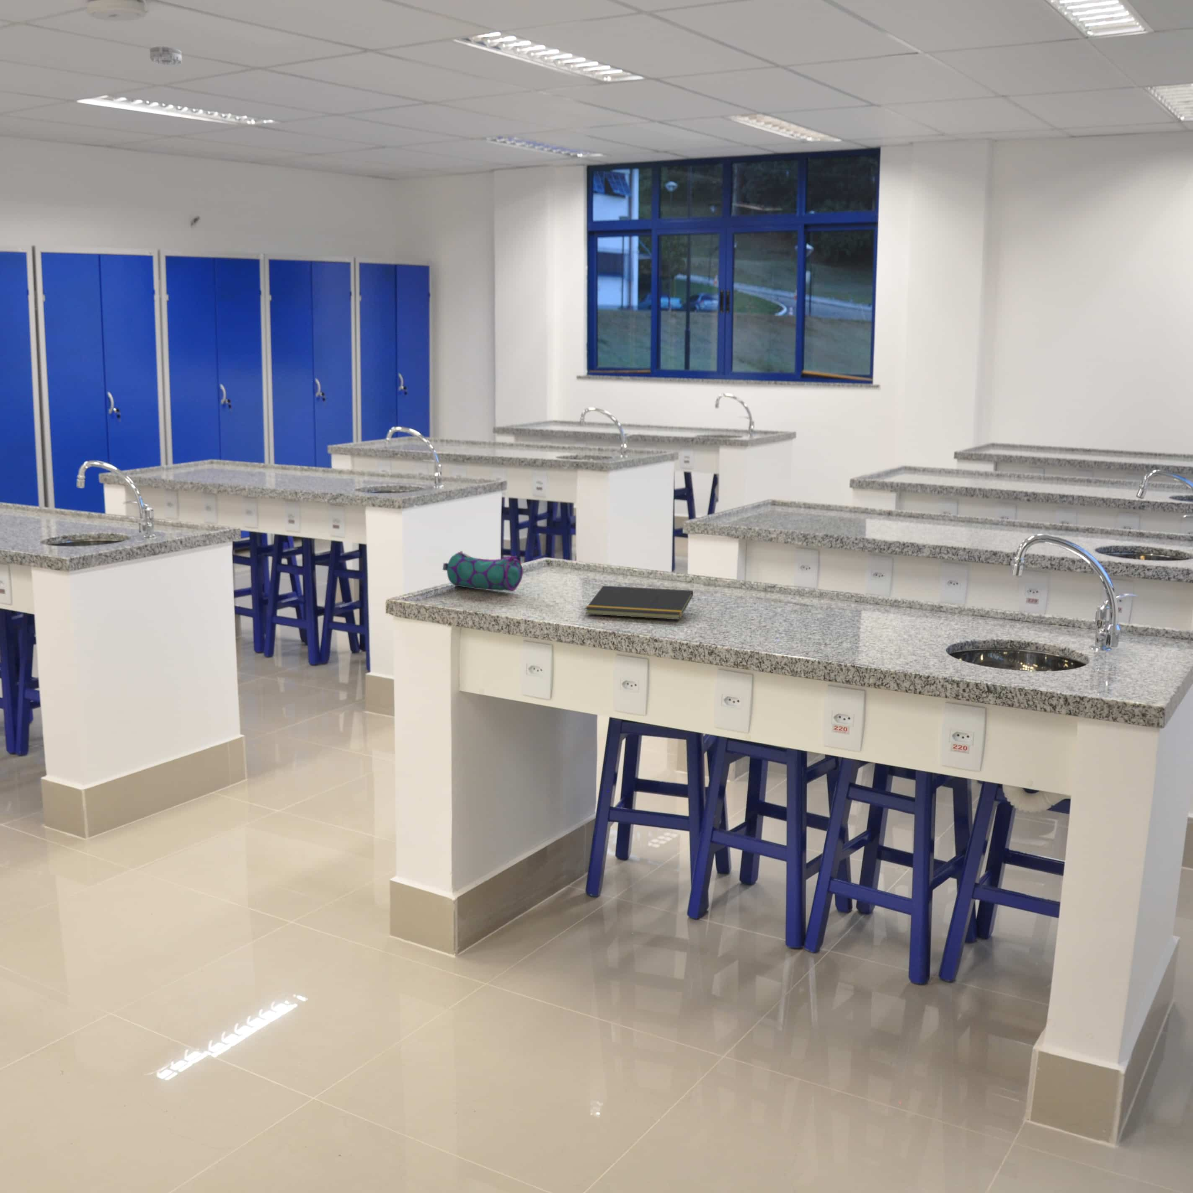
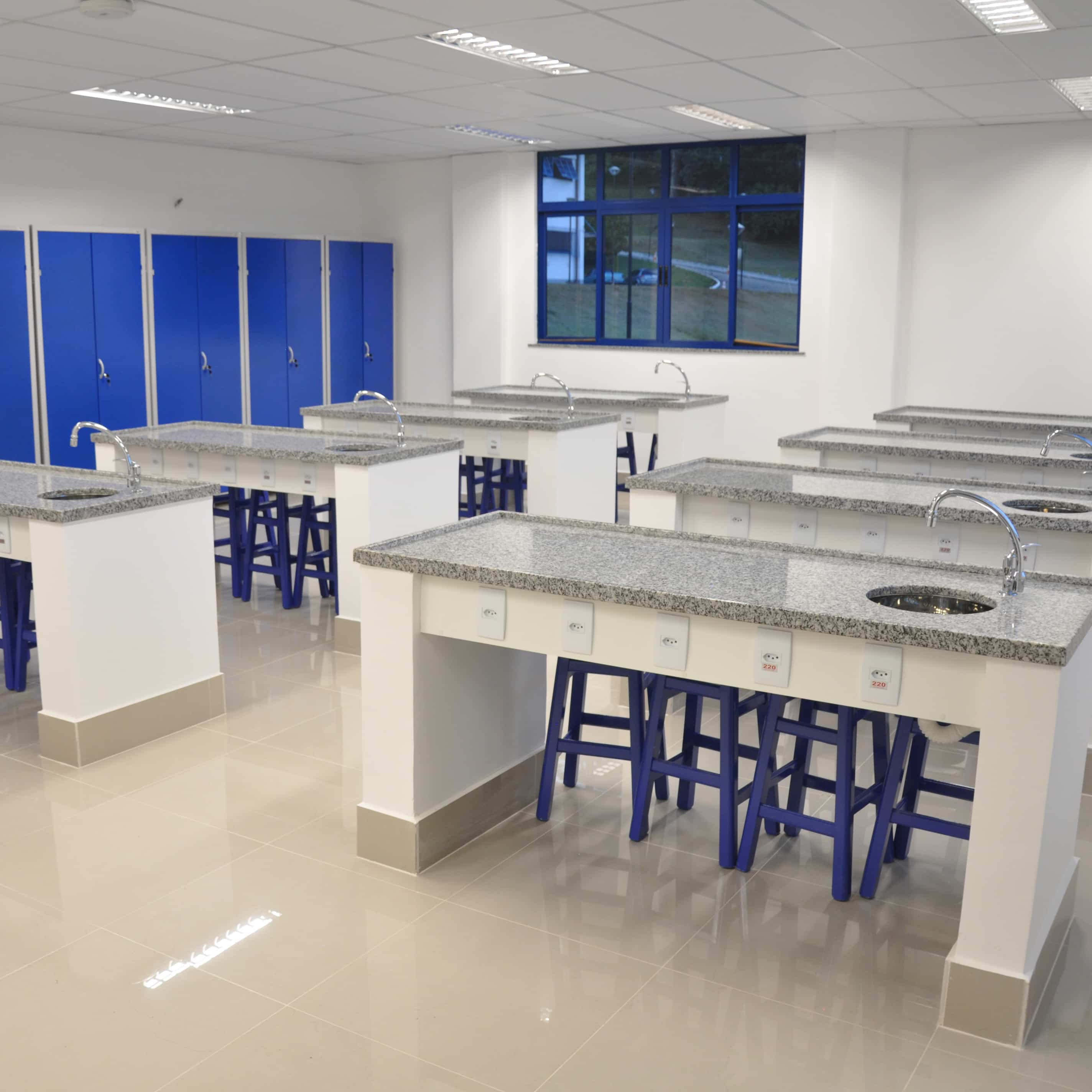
- pencil case [442,551,523,592]
- smoke detector [149,46,182,66]
- notepad [584,586,694,619]
